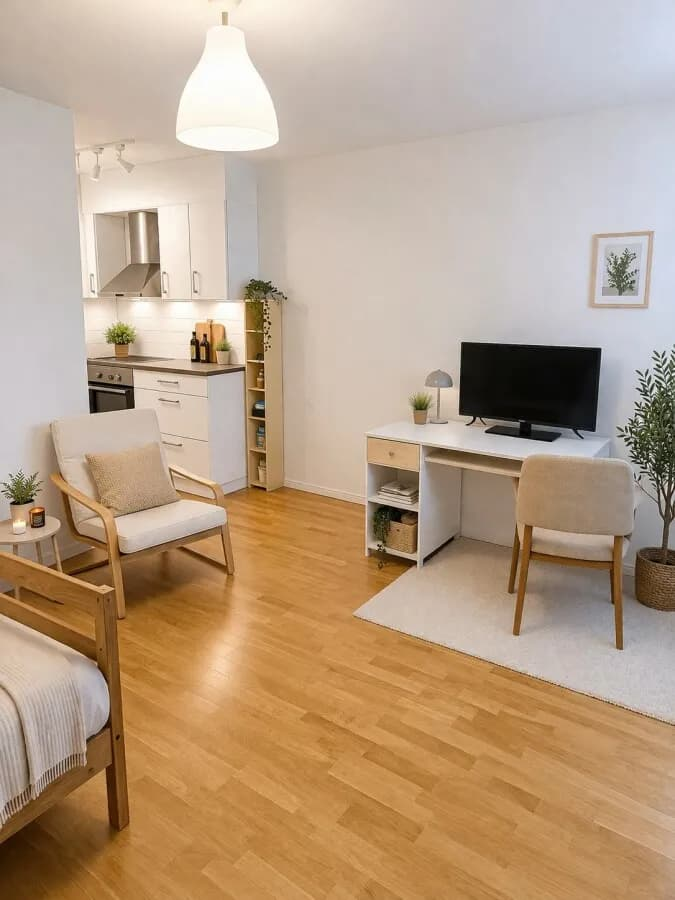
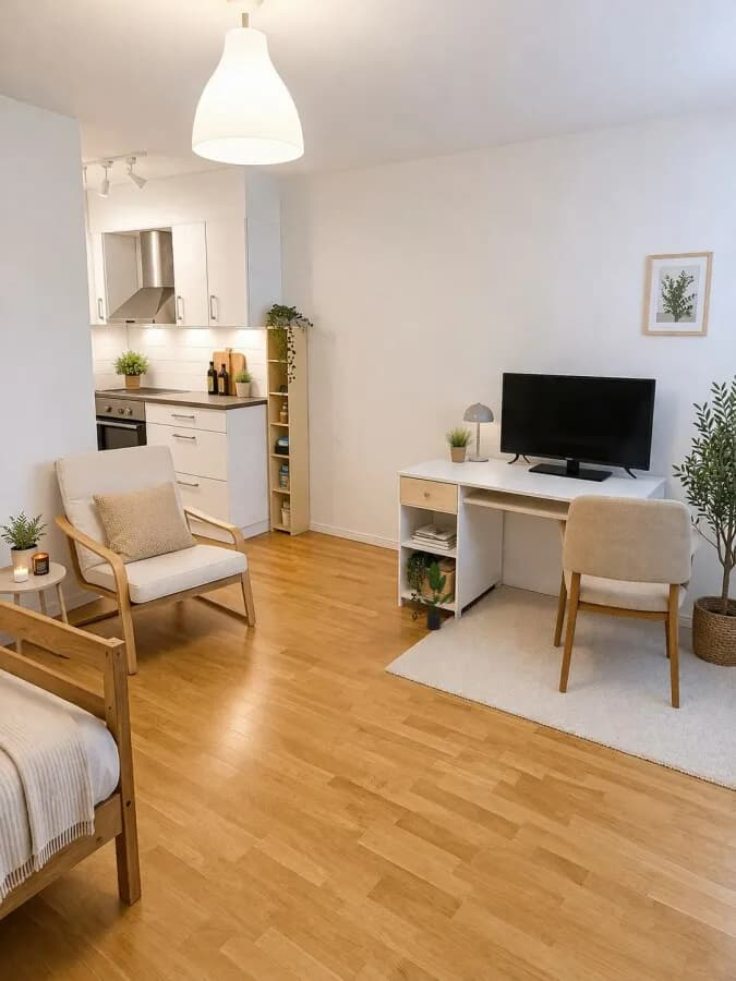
+ potted plant [419,560,454,631]
